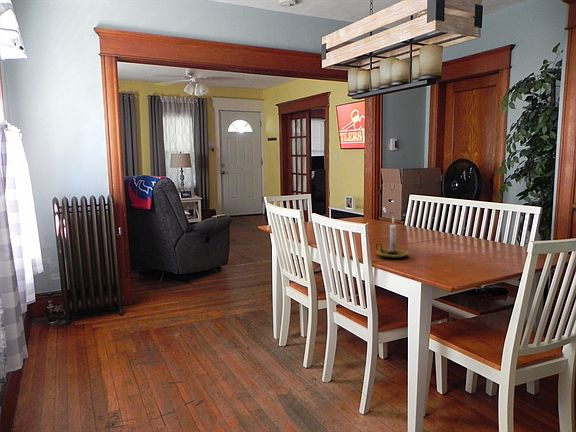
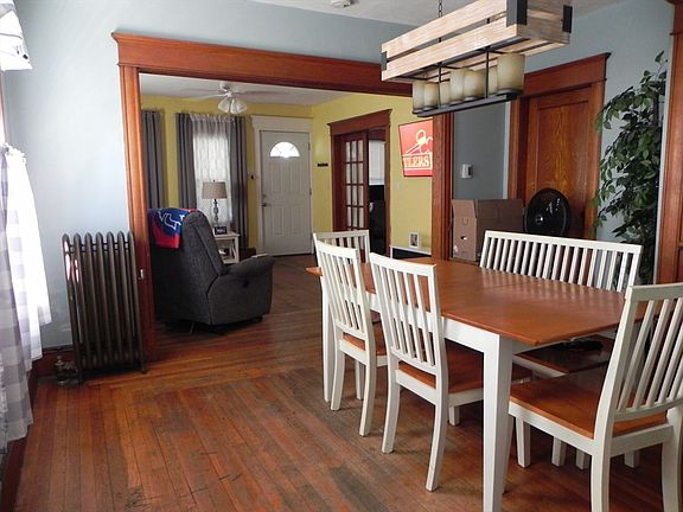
- candle holder [374,215,410,259]
